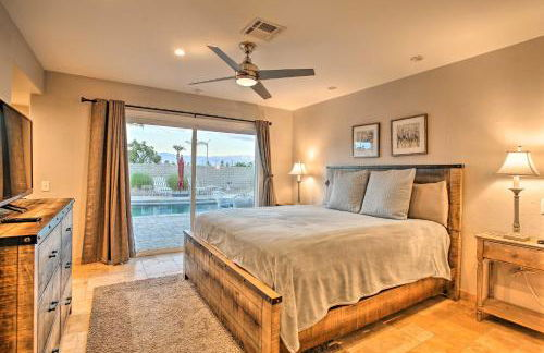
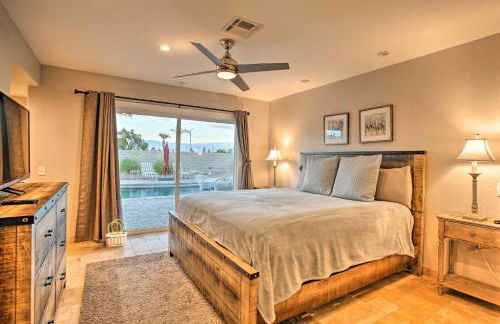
+ basket [105,218,128,248]
